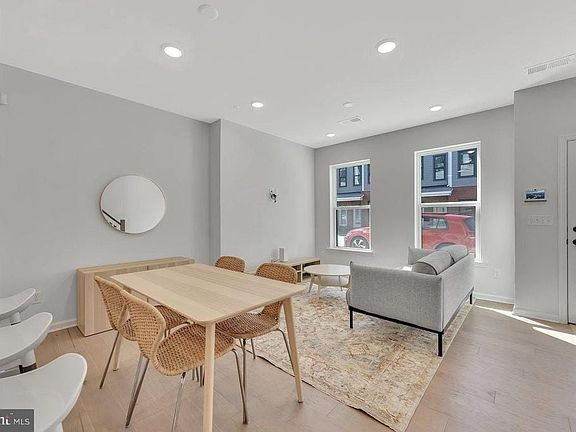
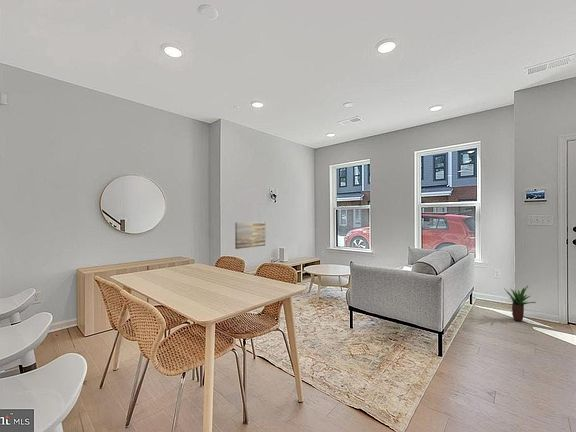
+ wall art [234,221,266,250]
+ potted plant [505,285,535,322]
